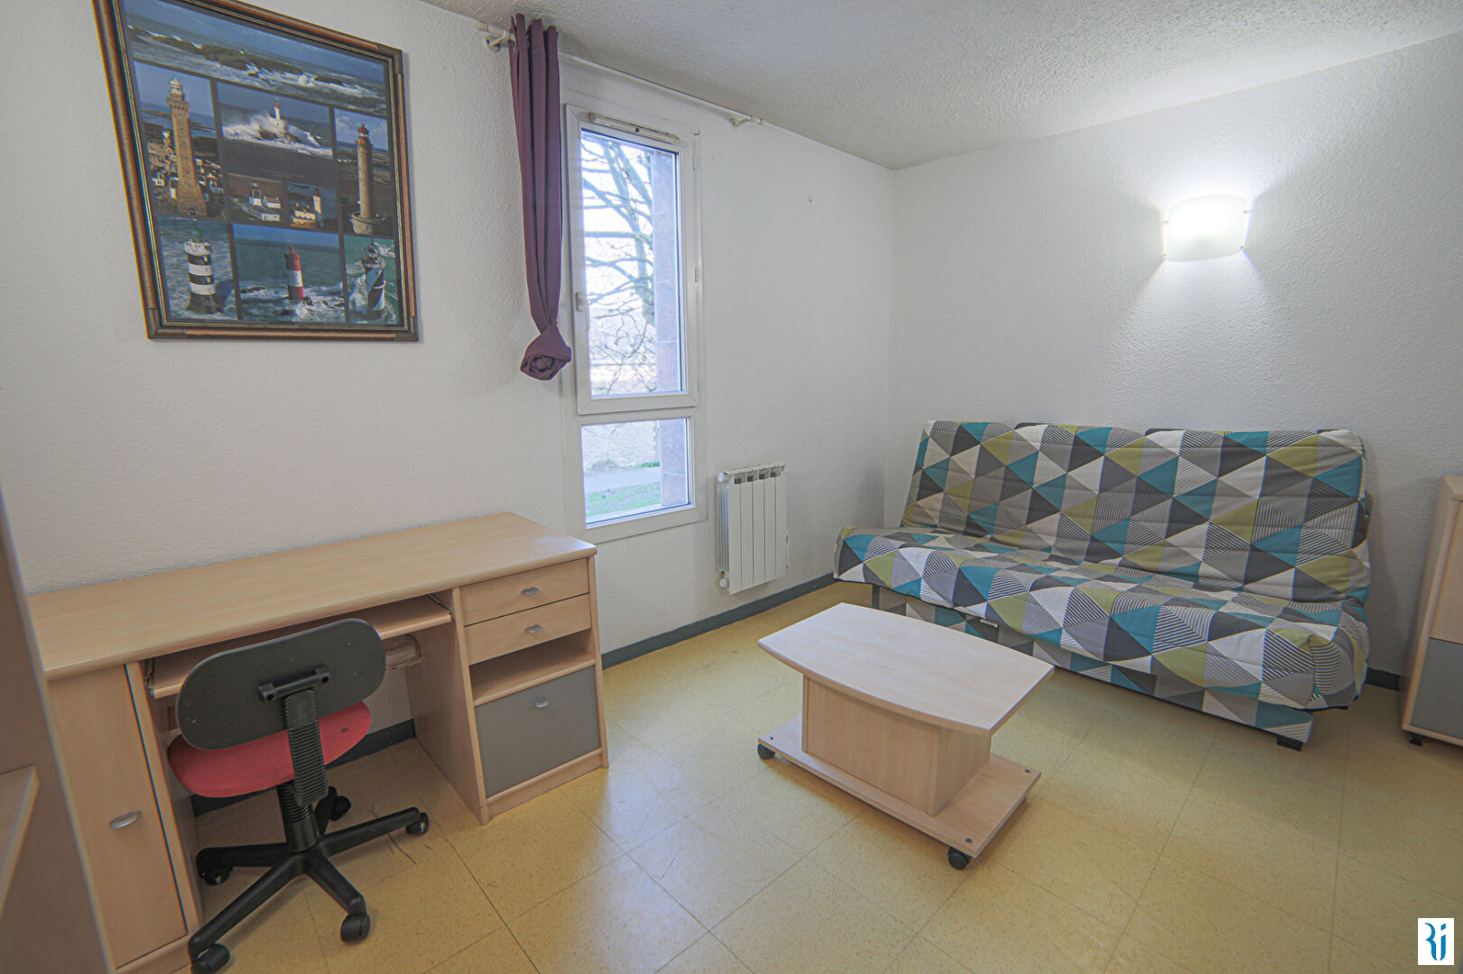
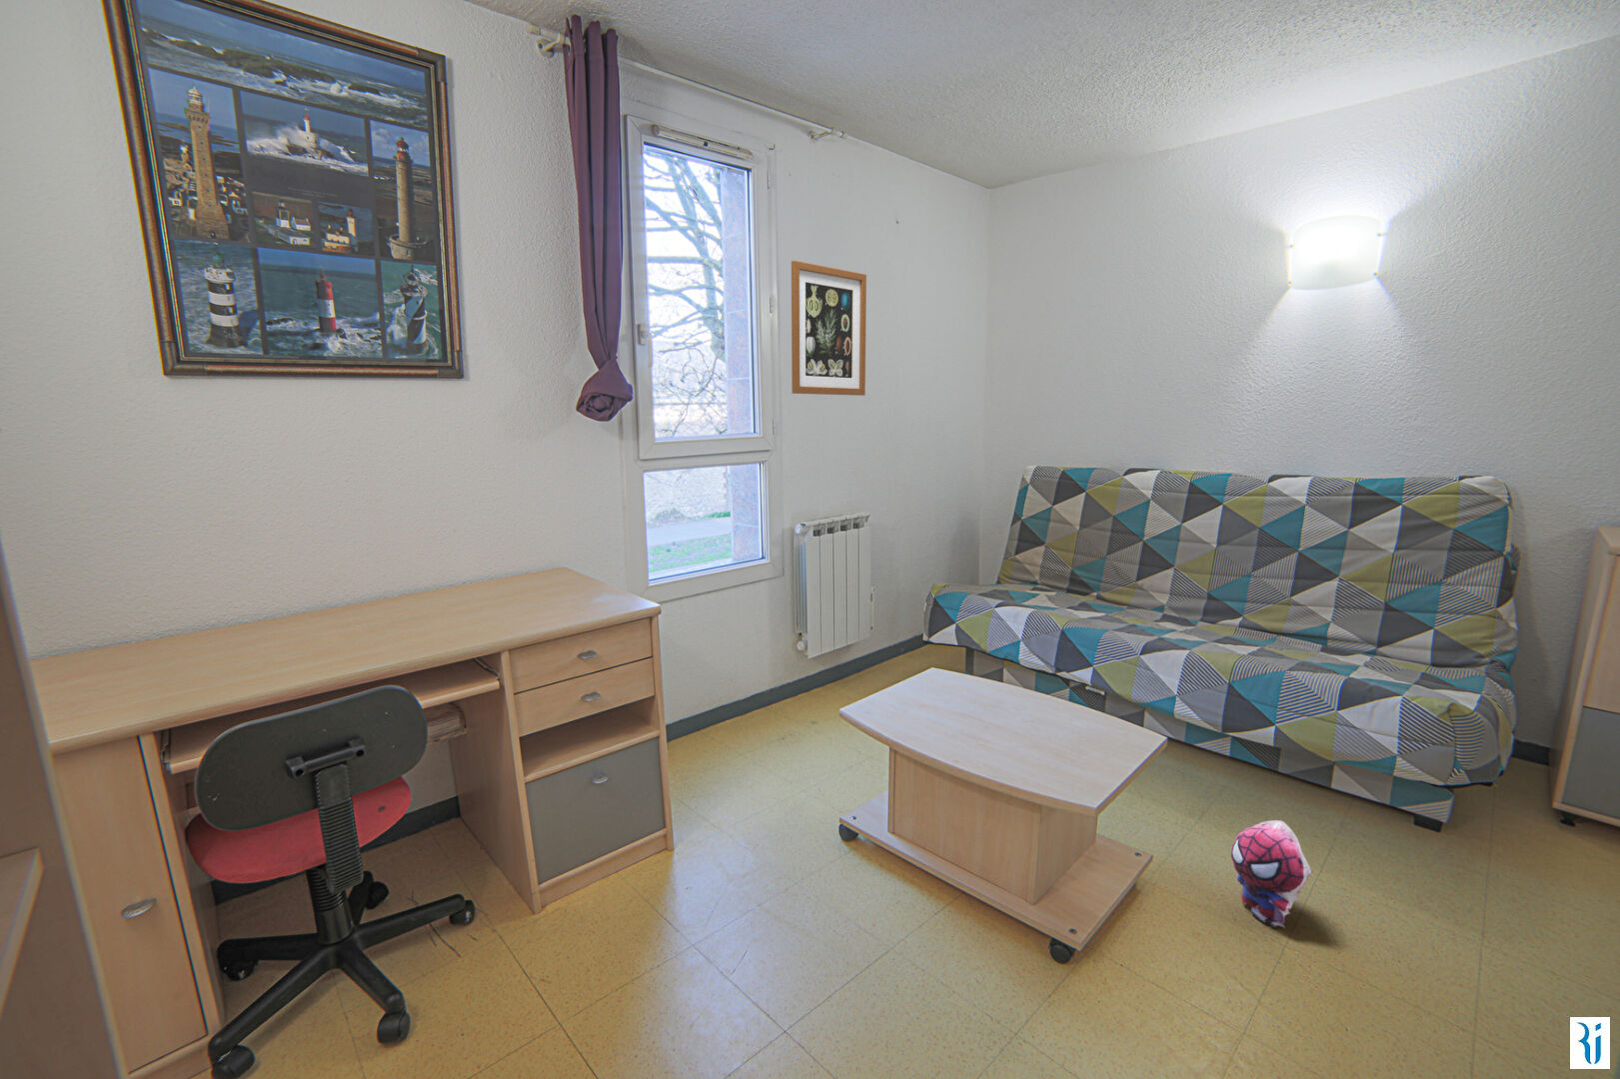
+ plush toy [1230,819,1314,930]
+ wall art [790,260,867,396]
